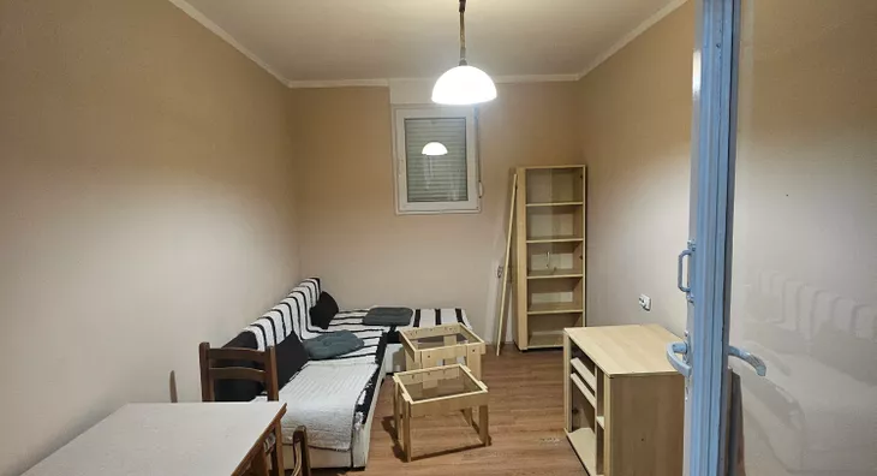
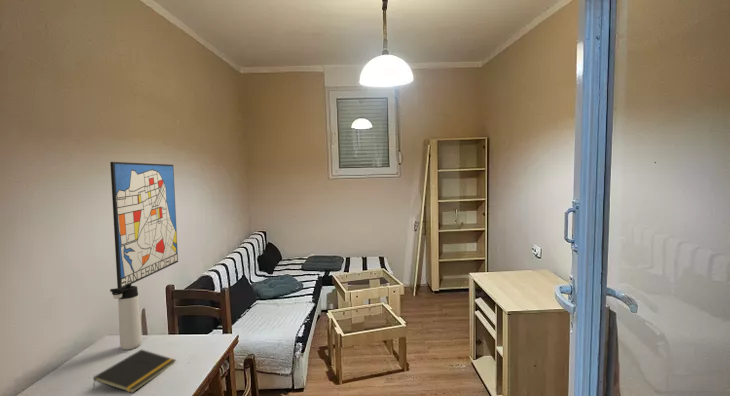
+ thermos bottle [109,284,143,351]
+ notepad [92,348,177,394]
+ wall art [109,161,179,288]
